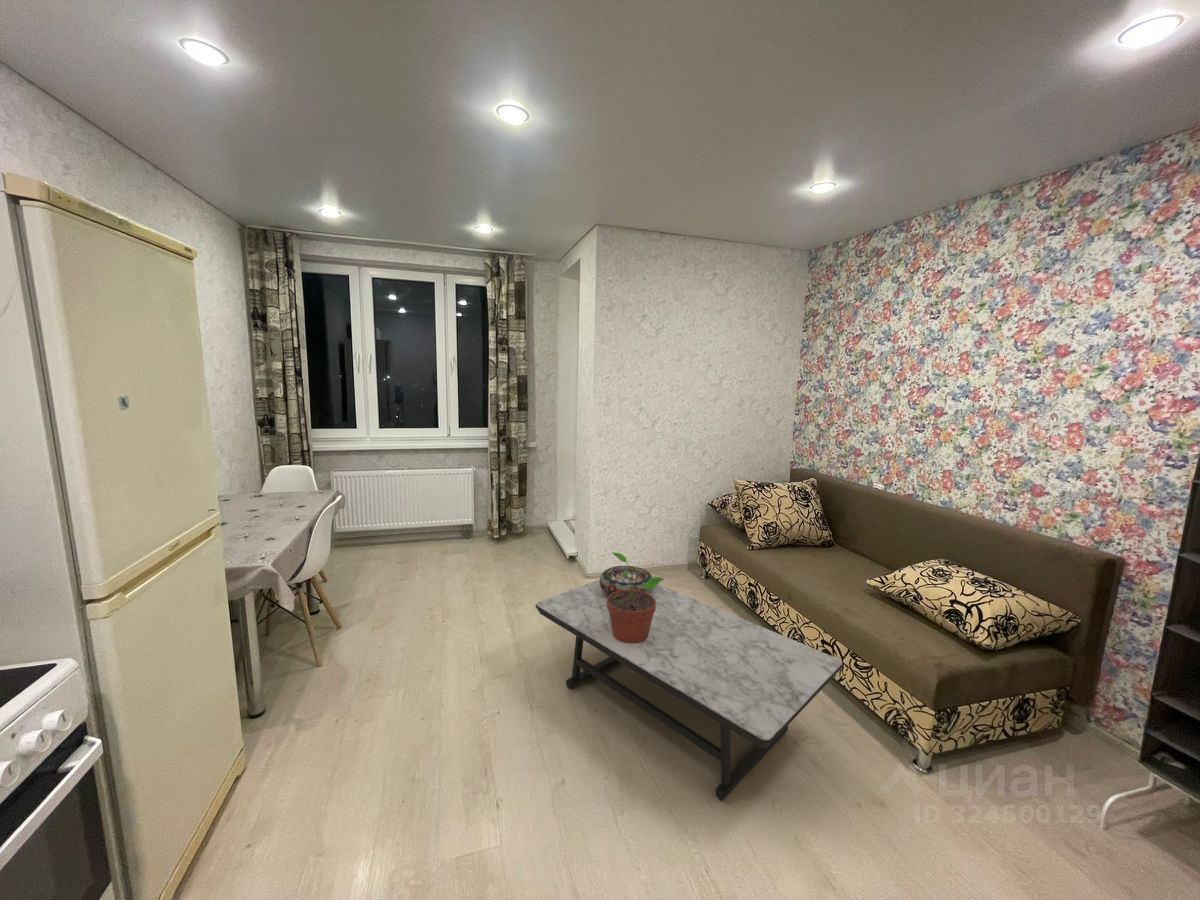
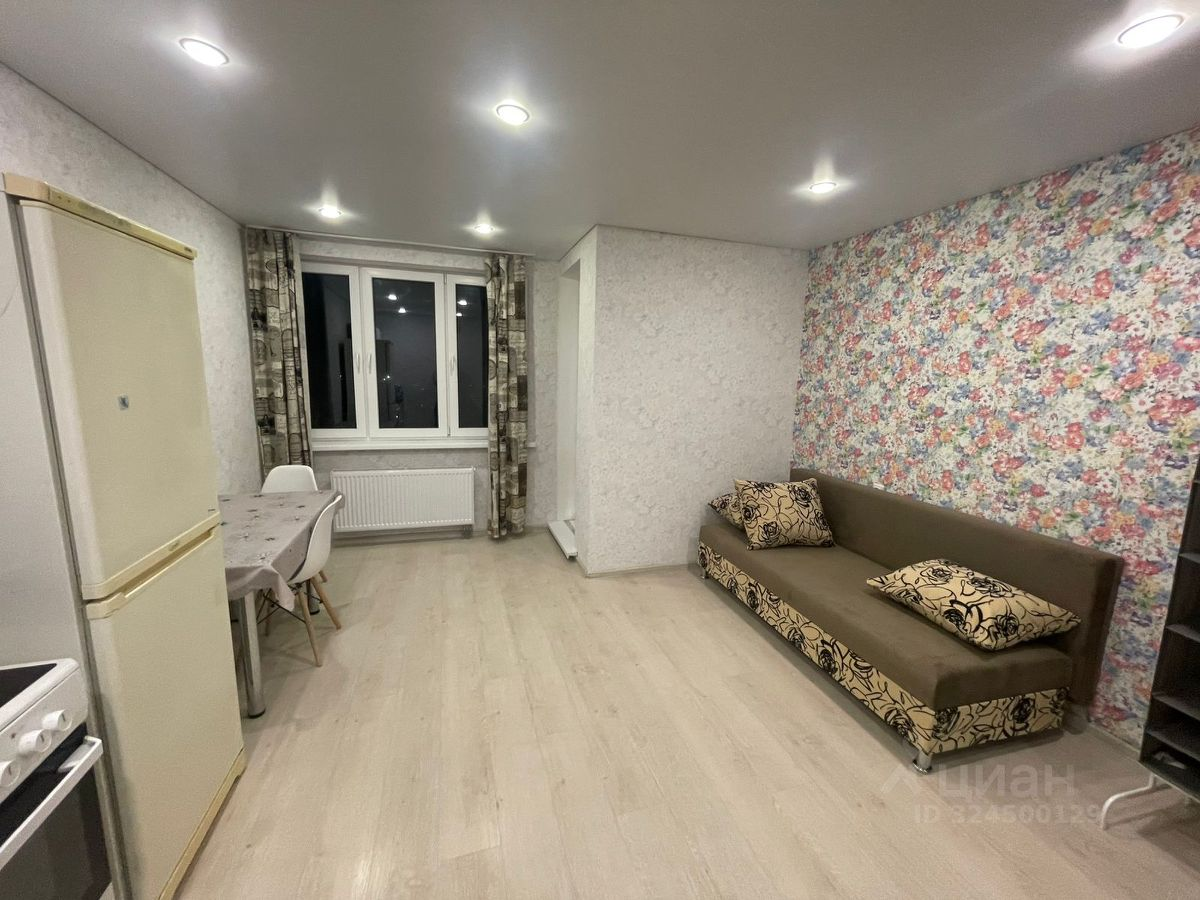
- decorative bowl [599,565,654,595]
- coffee table [535,579,844,801]
- potted plant [607,551,665,644]
